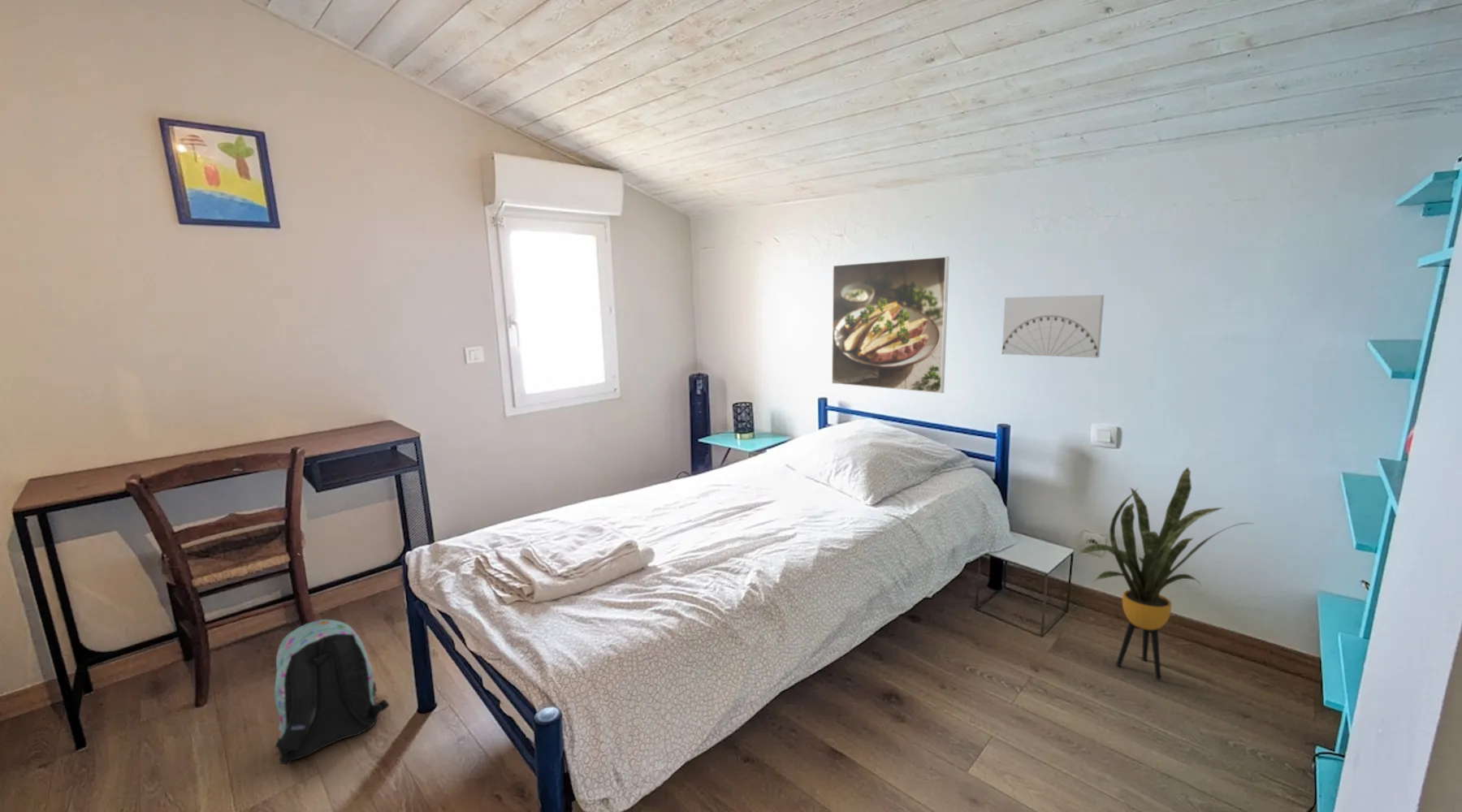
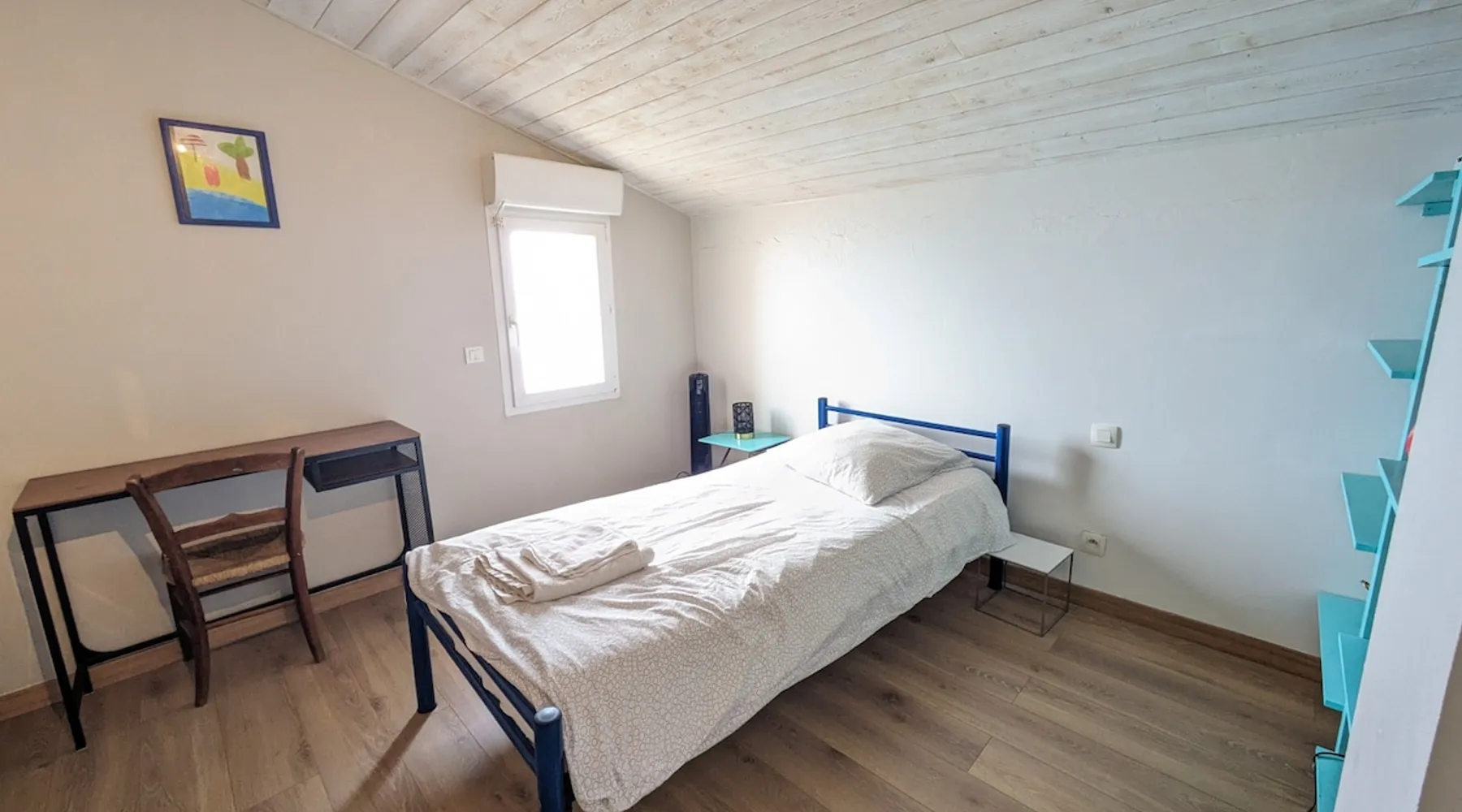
- house plant [1078,466,1254,680]
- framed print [831,256,950,394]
- wall art [1001,294,1105,359]
- backpack [274,619,390,766]
